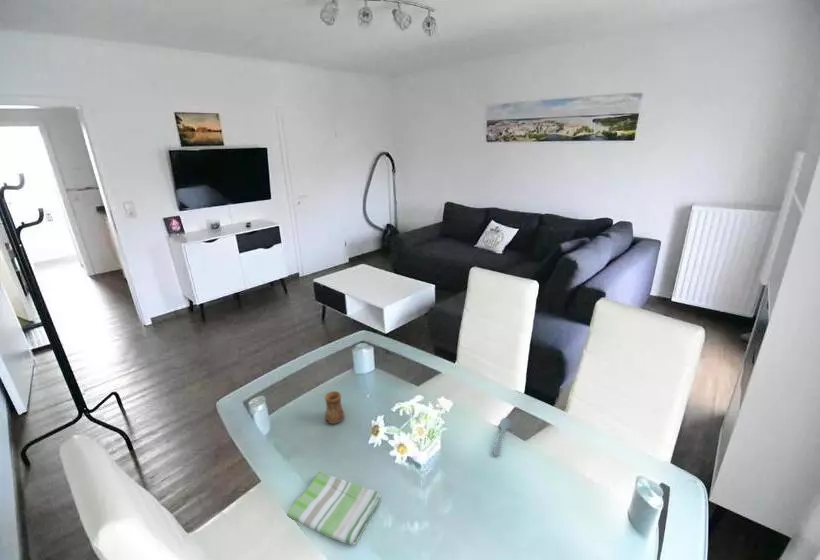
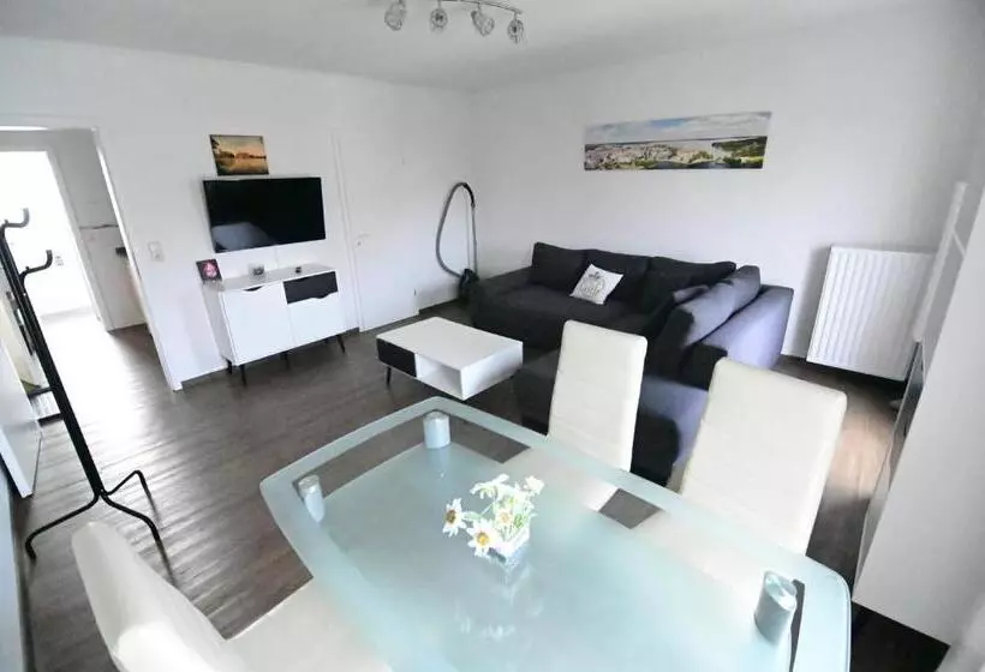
- spoon [493,417,512,457]
- dish towel [286,471,382,546]
- cup [324,390,346,425]
